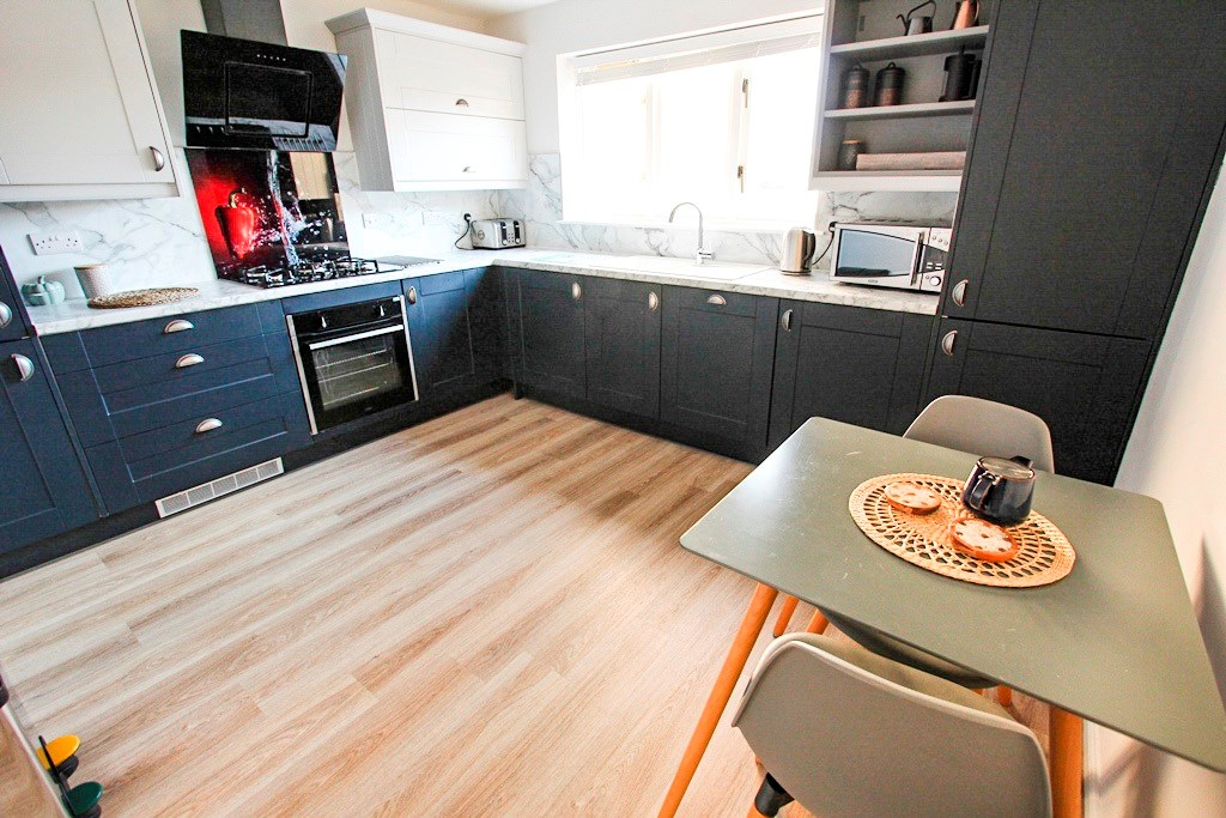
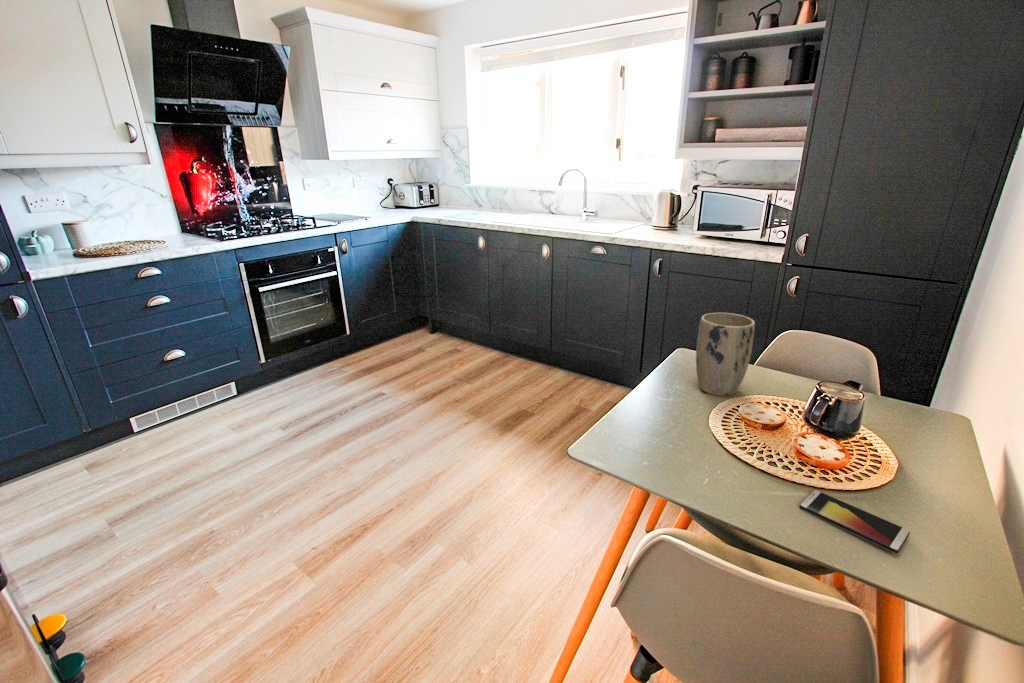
+ plant pot [695,312,756,397]
+ smartphone [798,489,911,554]
